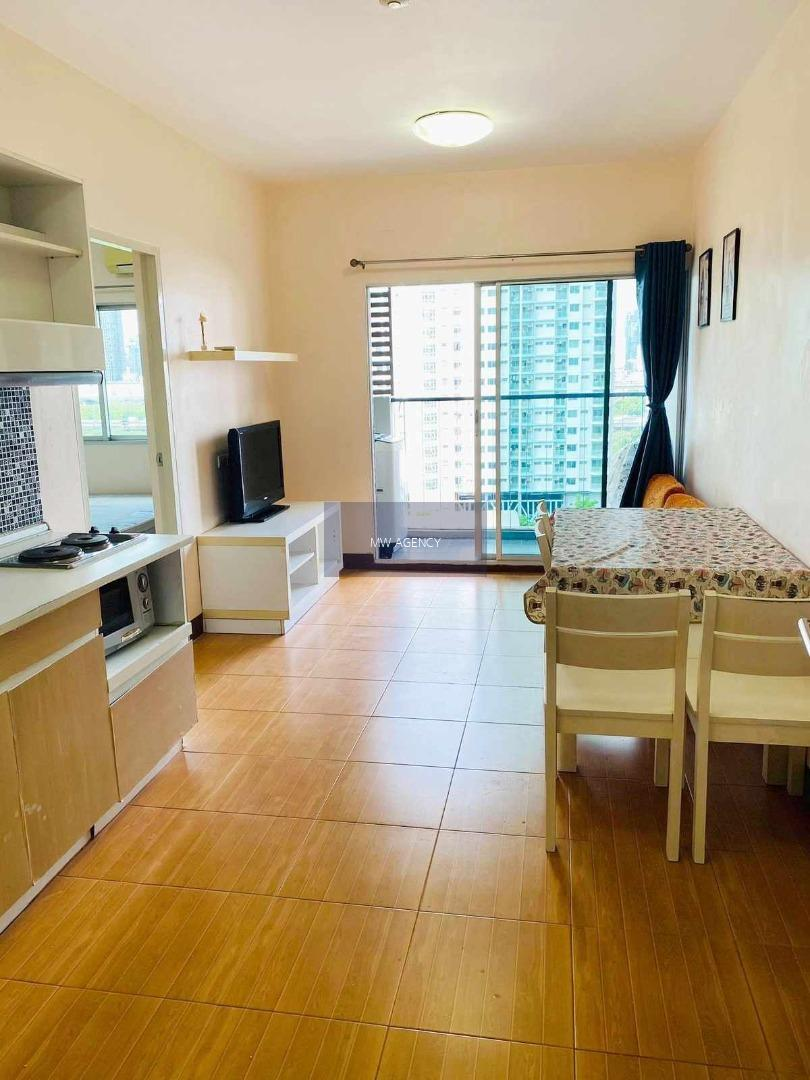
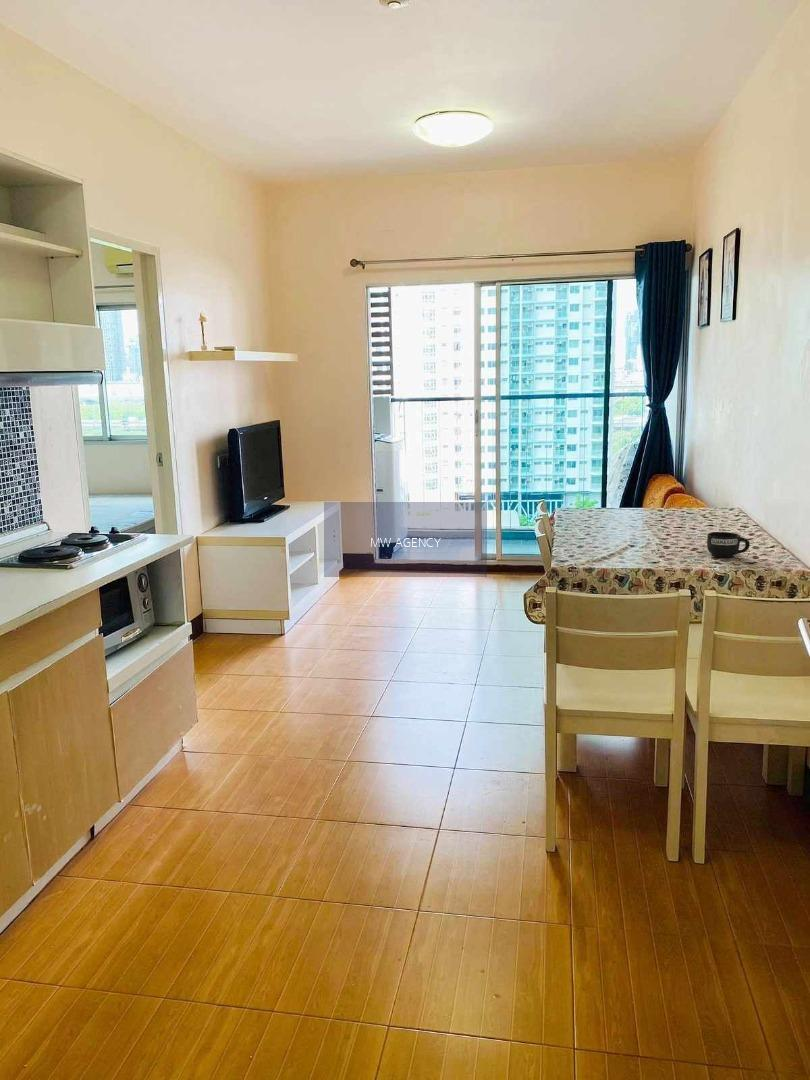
+ mug [706,531,751,559]
